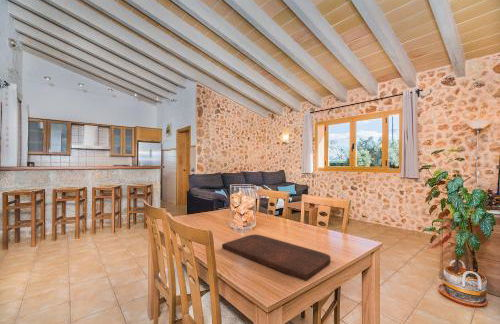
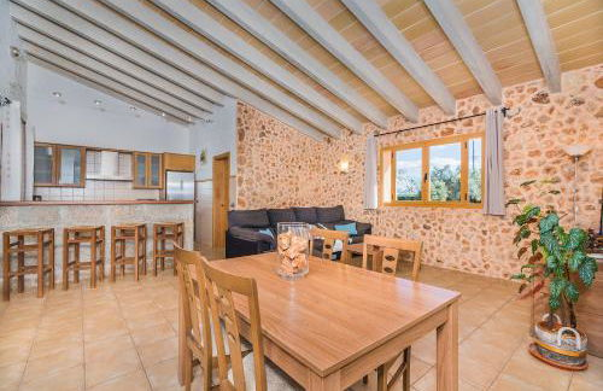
- cutting board [221,234,332,282]
